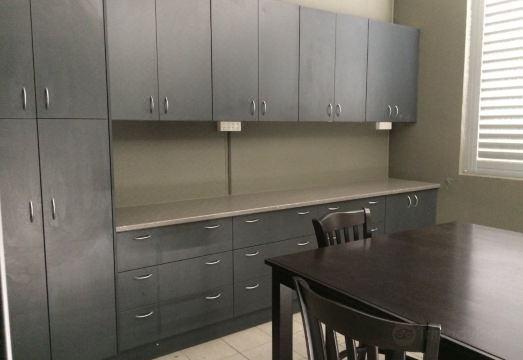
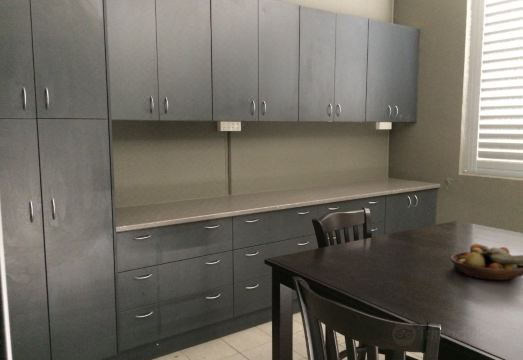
+ fruit bowl [449,243,523,281]
